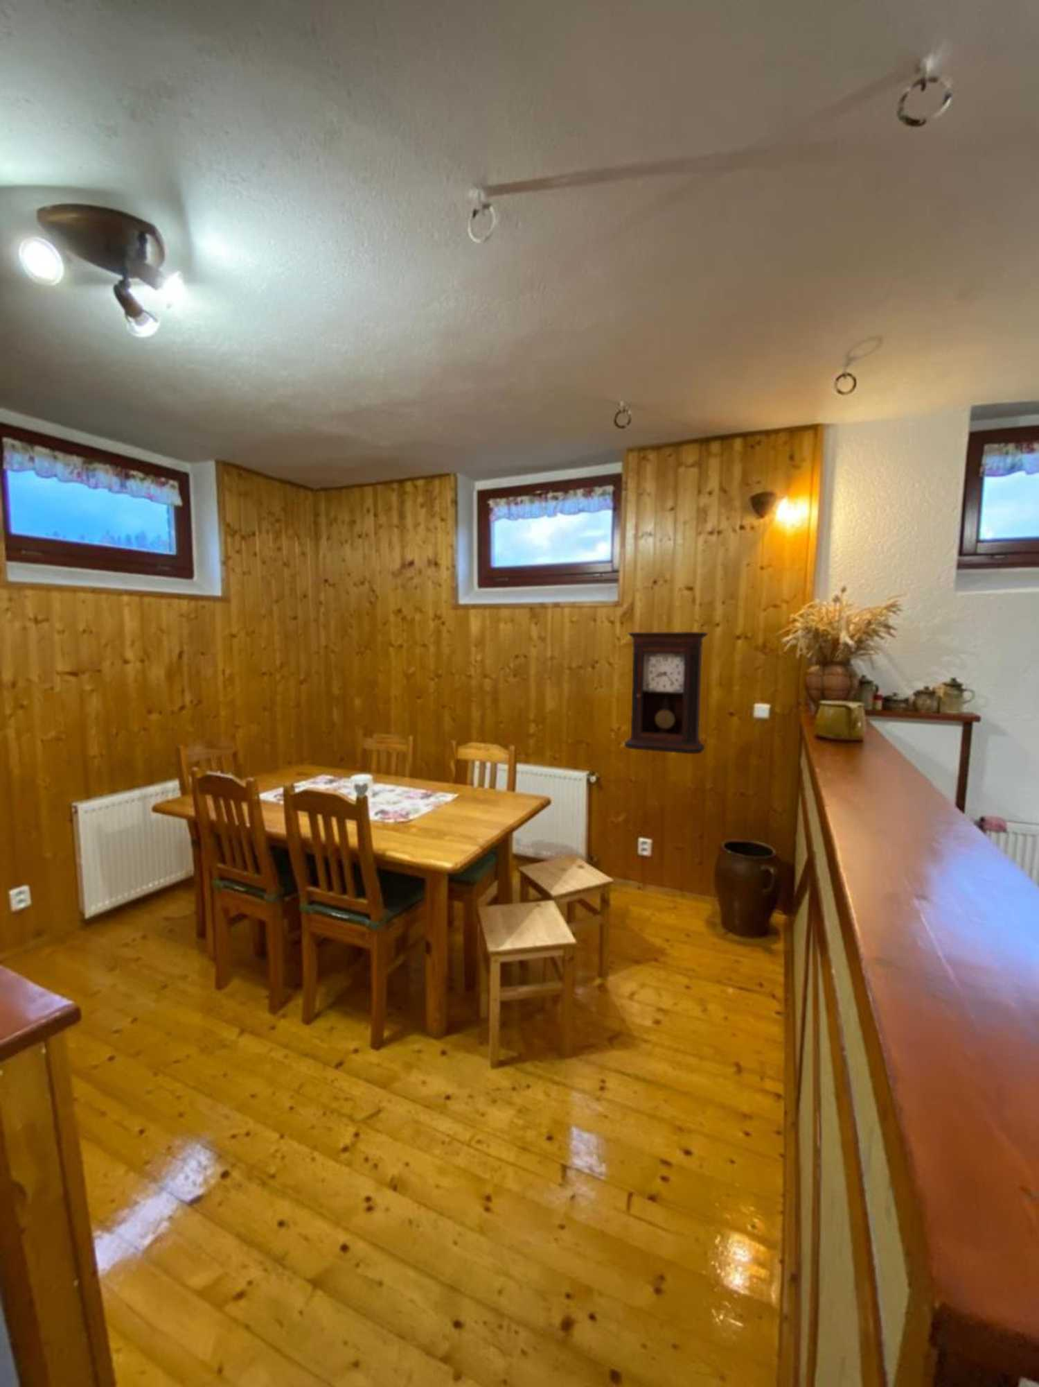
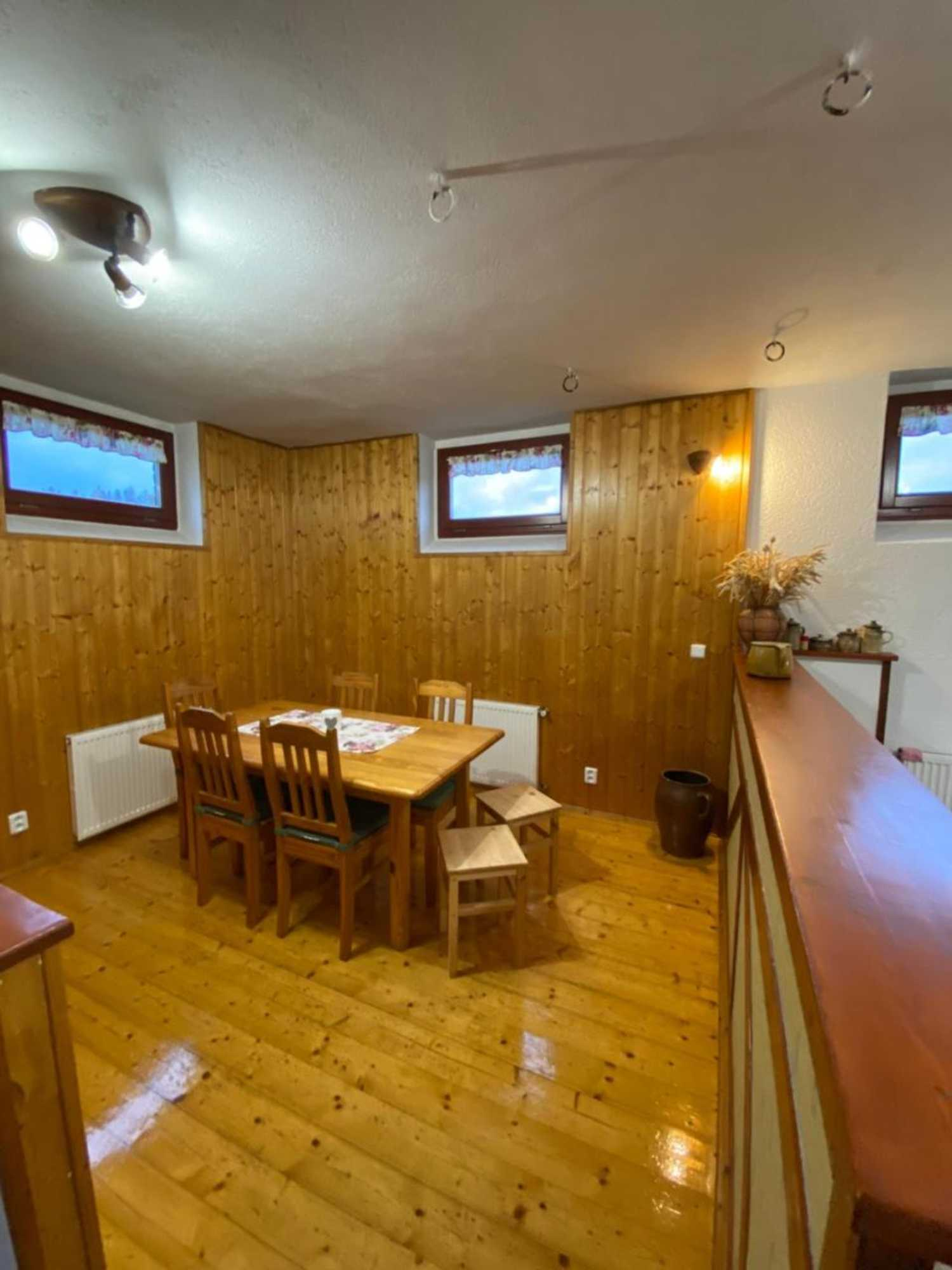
- pendulum clock [623,631,708,755]
